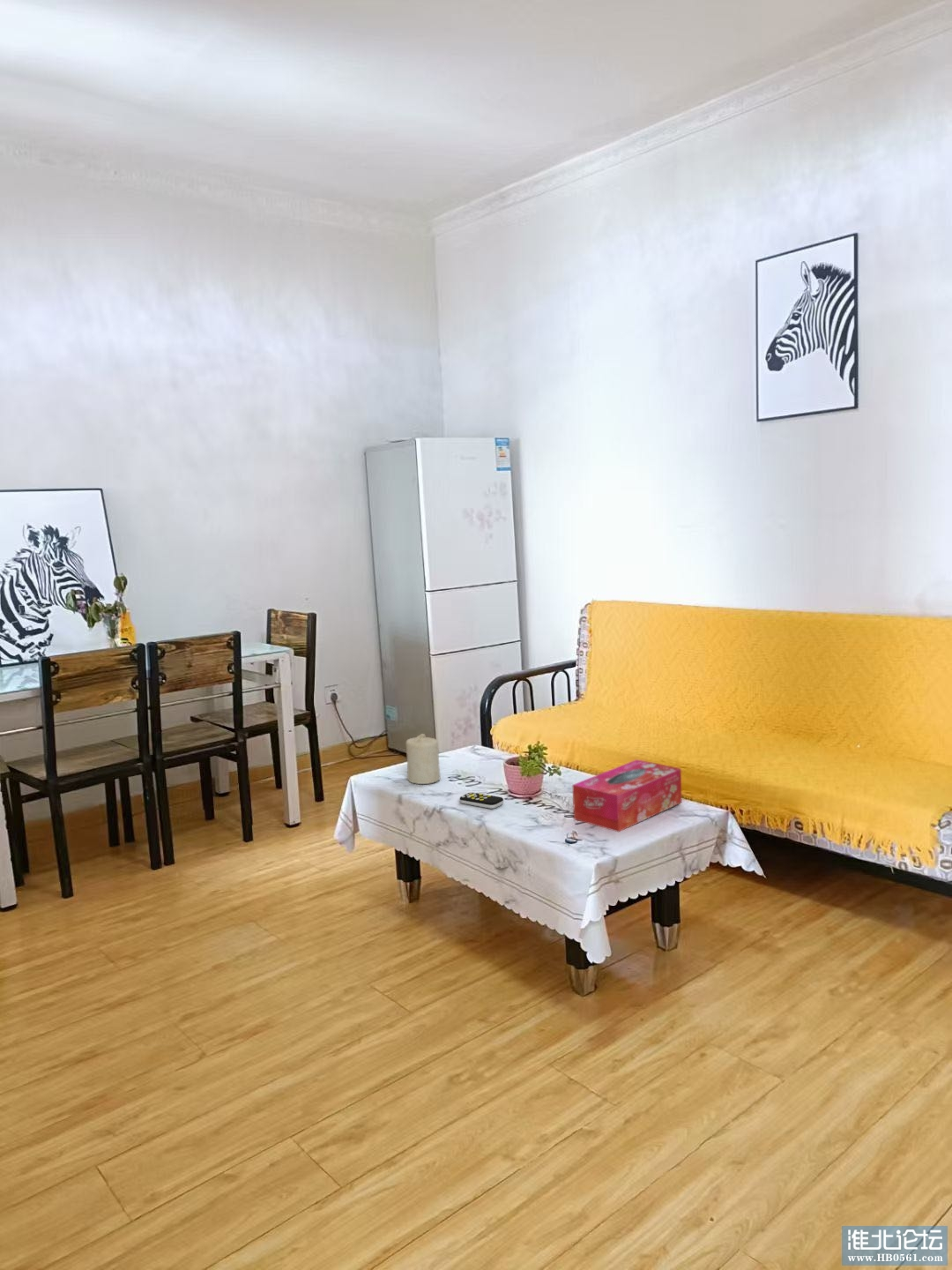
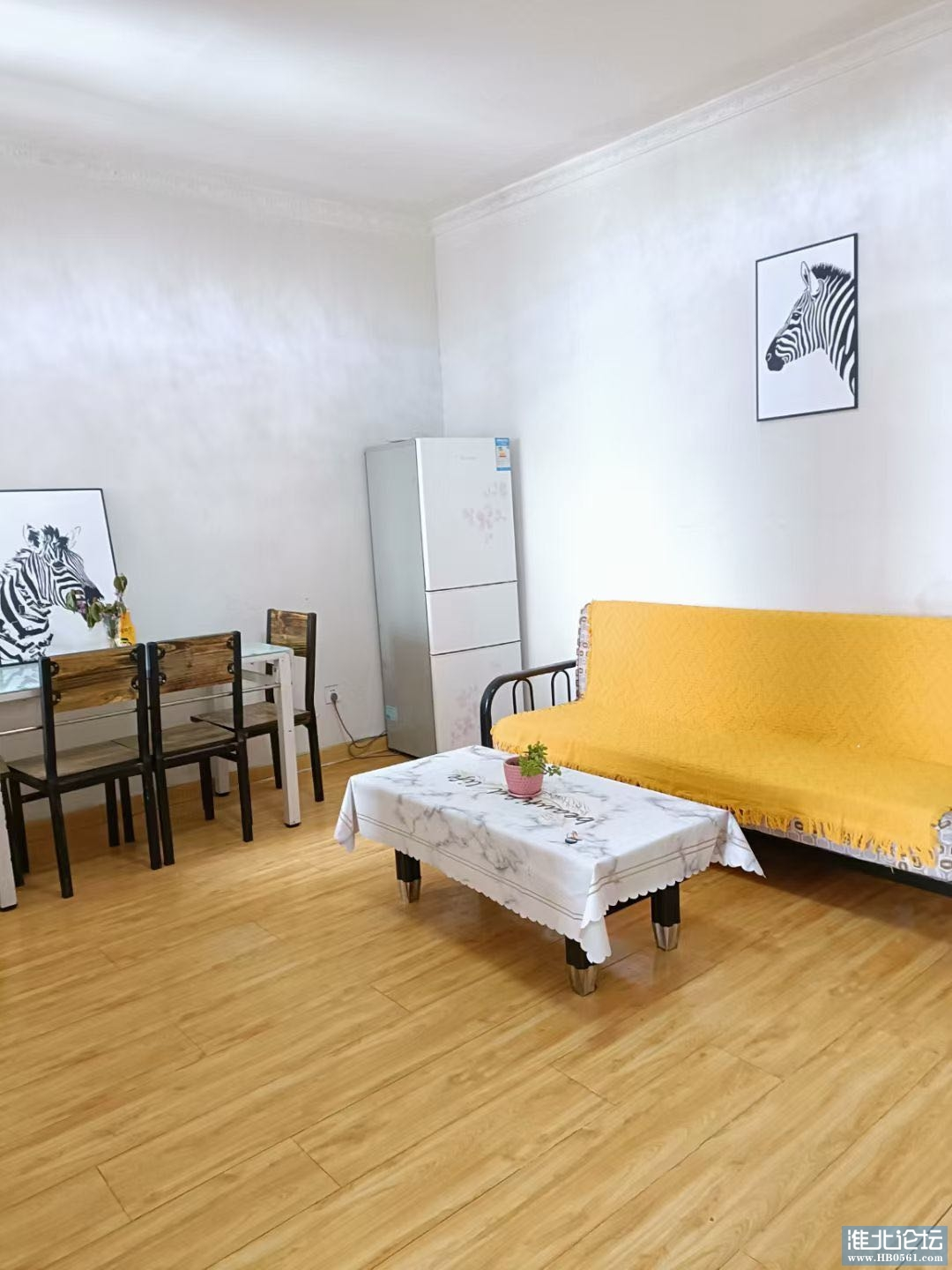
- tissue box [571,758,683,833]
- candle [405,733,441,785]
- remote control [459,791,504,810]
